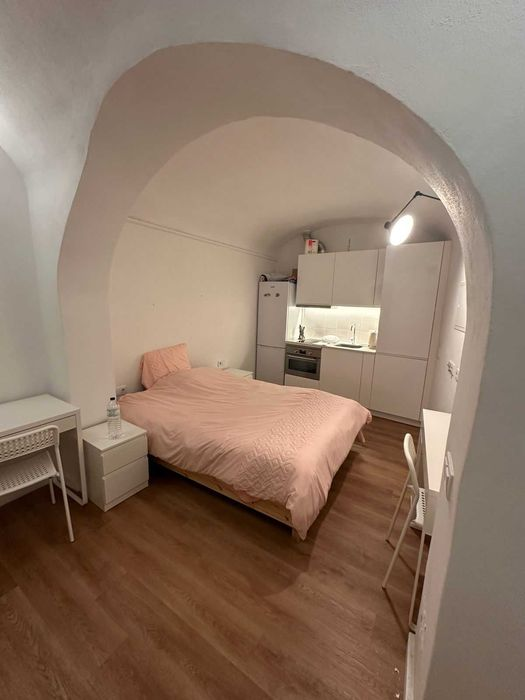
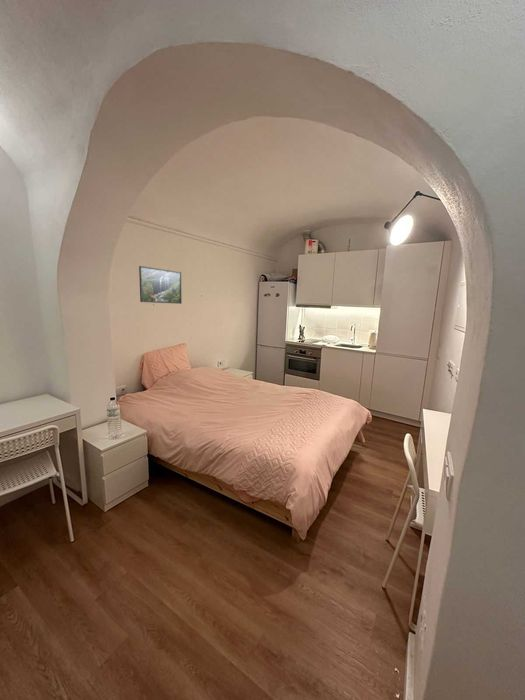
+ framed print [138,265,183,305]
